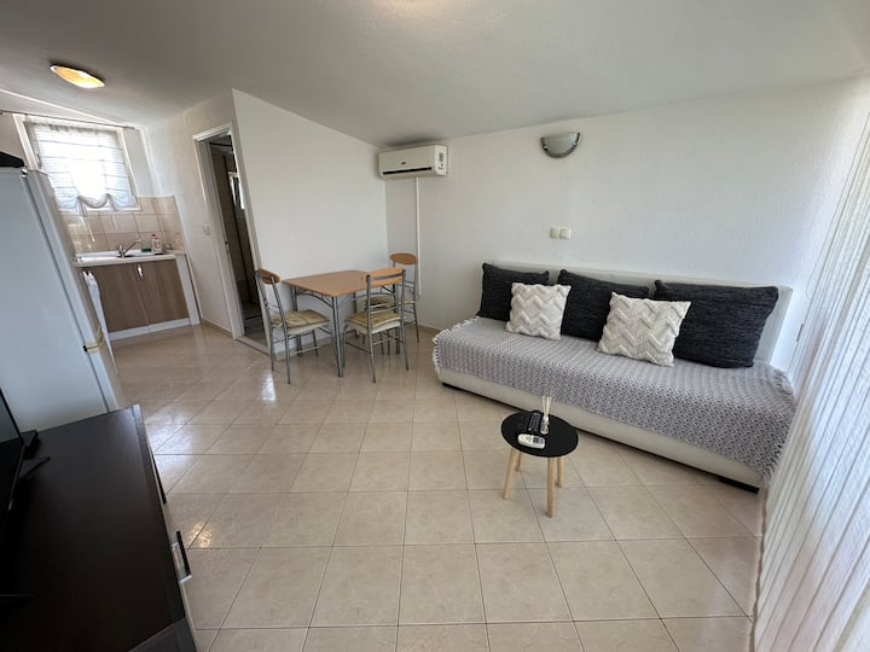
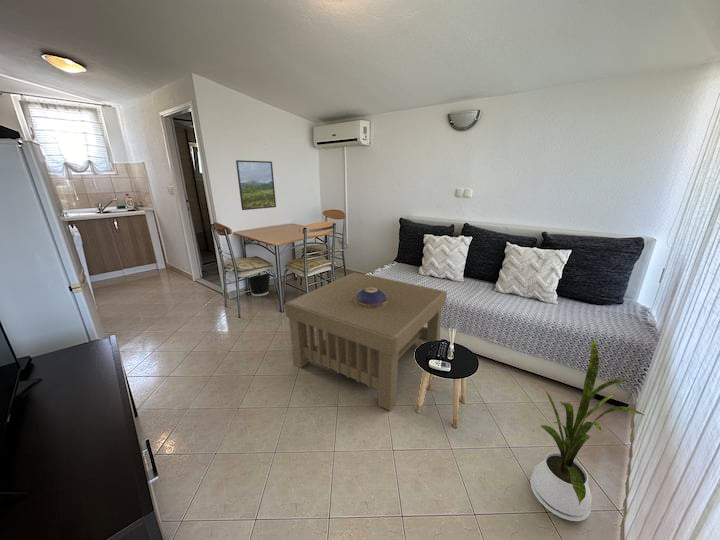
+ house plant [529,338,645,522]
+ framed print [235,159,277,211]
+ decorative bowl [355,288,388,309]
+ wastebasket [246,268,272,297]
+ coffee table [284,271,448,412]
